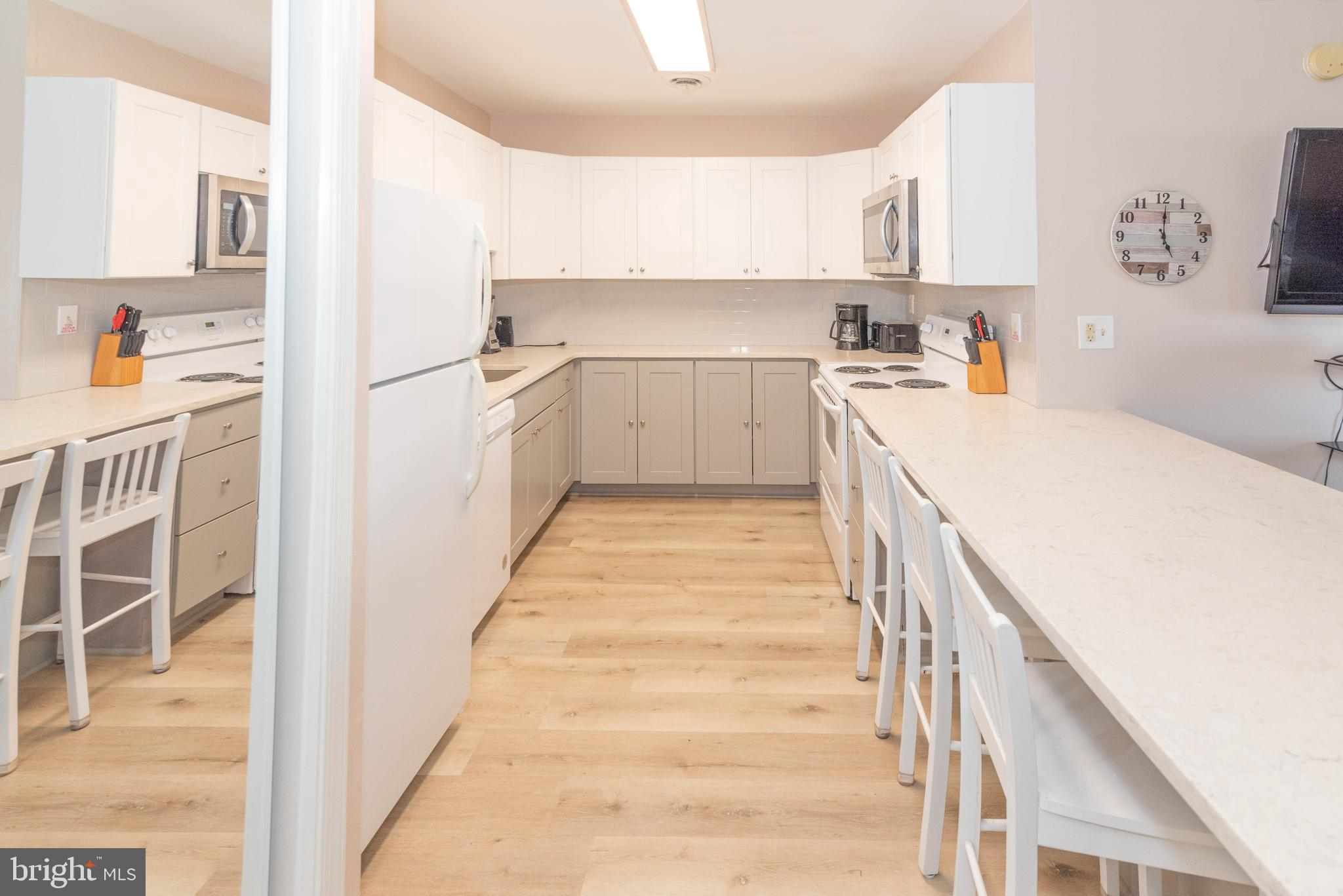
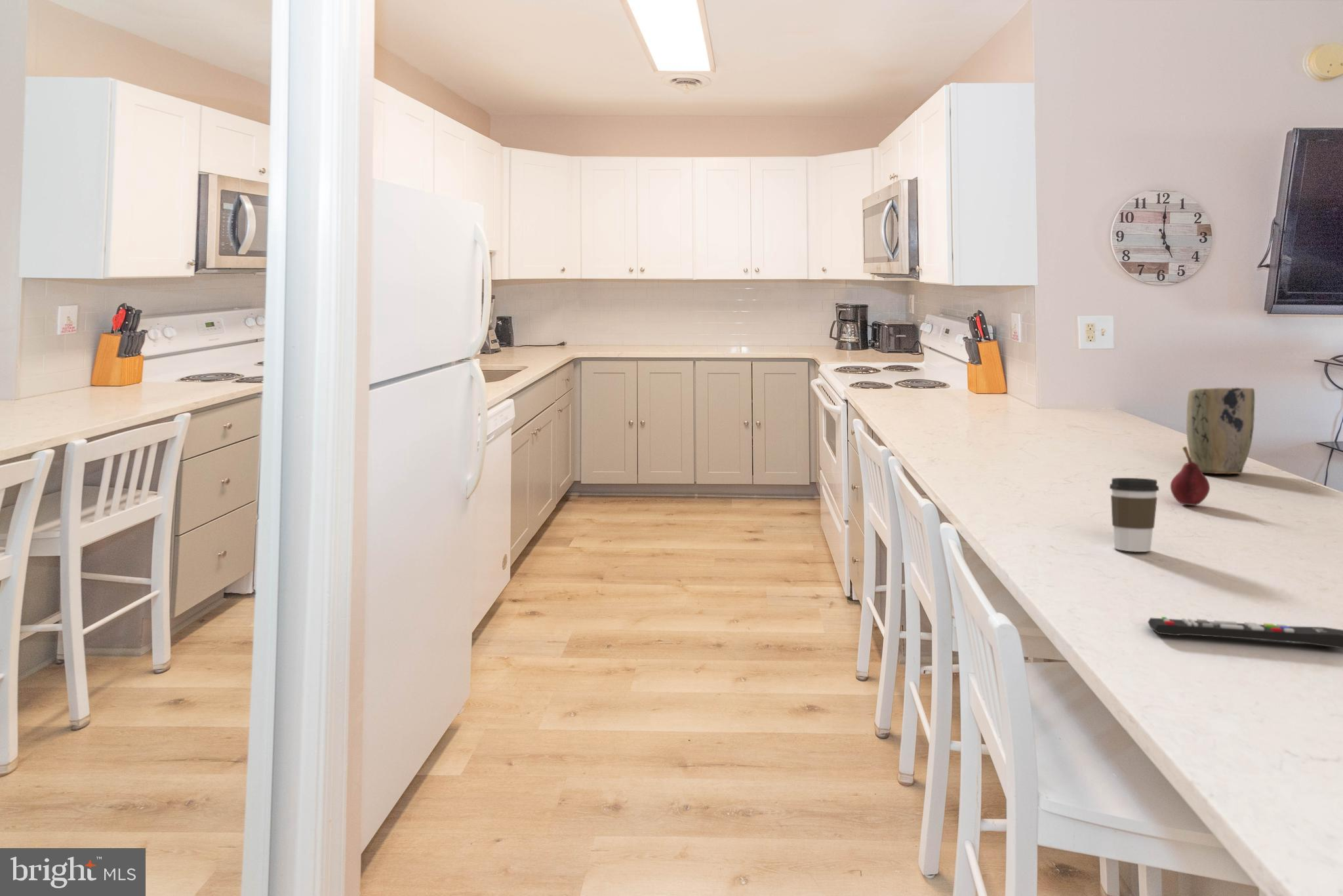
+ coffee cup [1109,477,1159,553]
+ remote control [1147,616,1343,650]
+ plant pot [1186,387,1255,475]
+ fruit [1170,446,1211,506]
